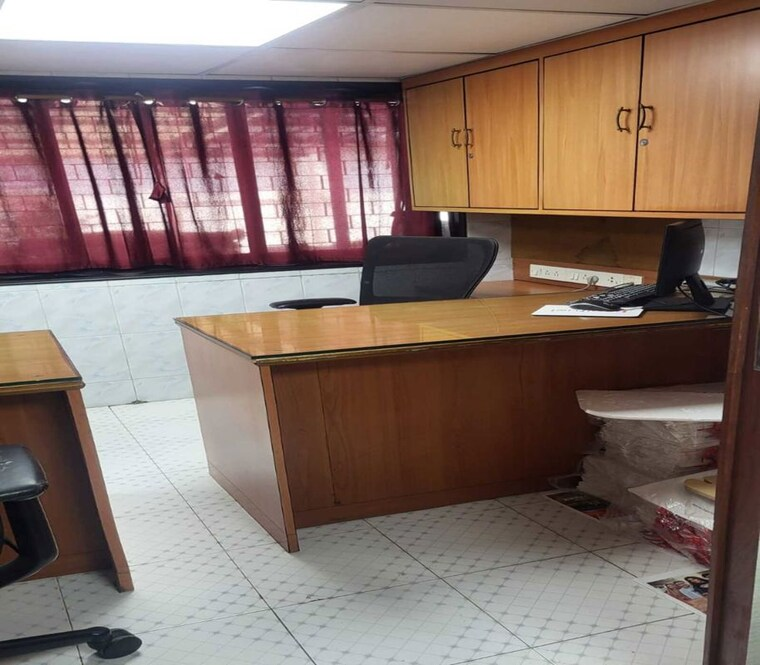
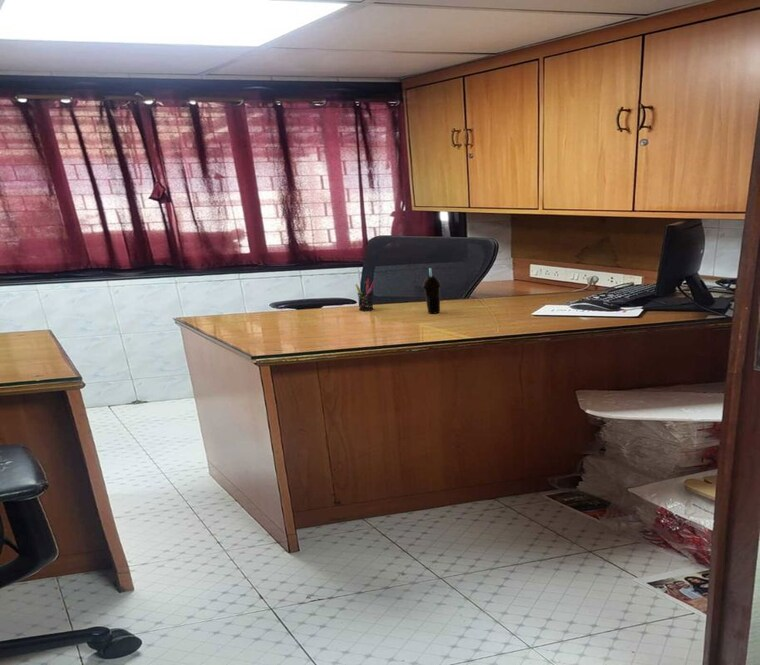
+ pen holder [355,278,376,312]
+ cup [421,267,442,315]
